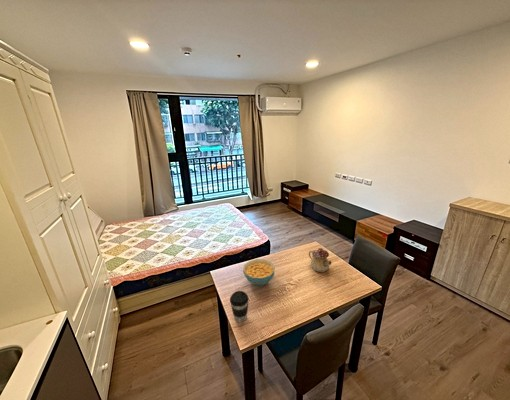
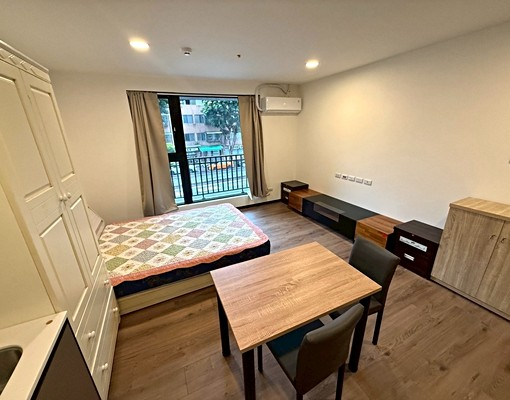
- coffee cup [229,290,250,323]
- teapot [308,247,333,273]
- cereal bowl [242,258,276,286]
